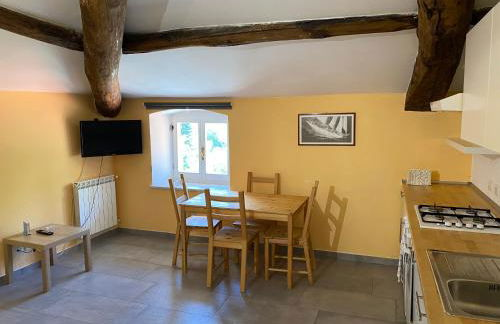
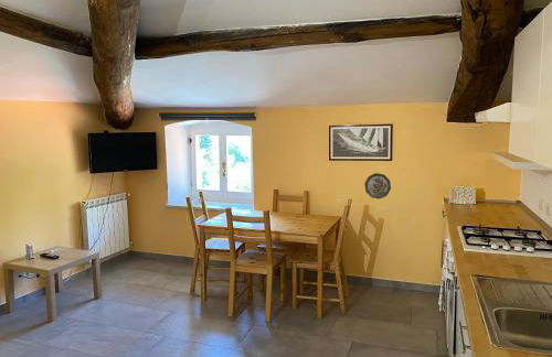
+ decorative plate [363,172,392,199]
